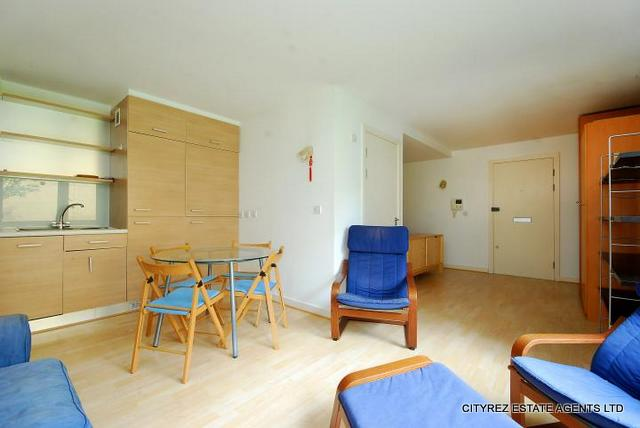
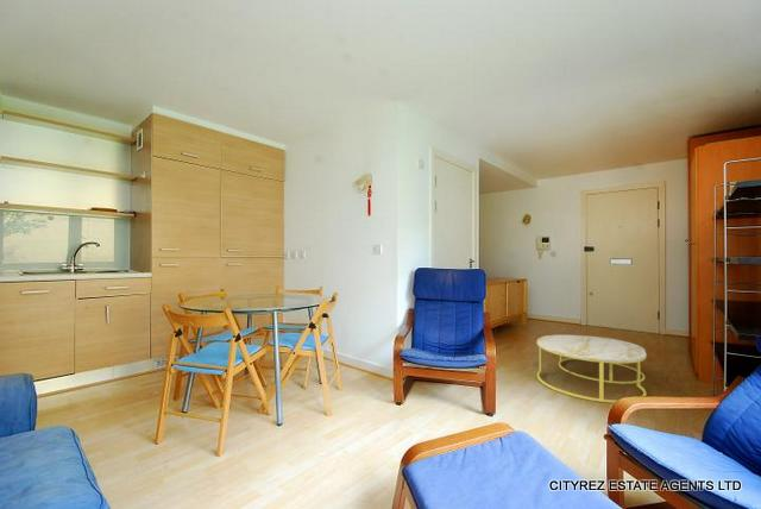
+ coffee table [536,334,647,404]
